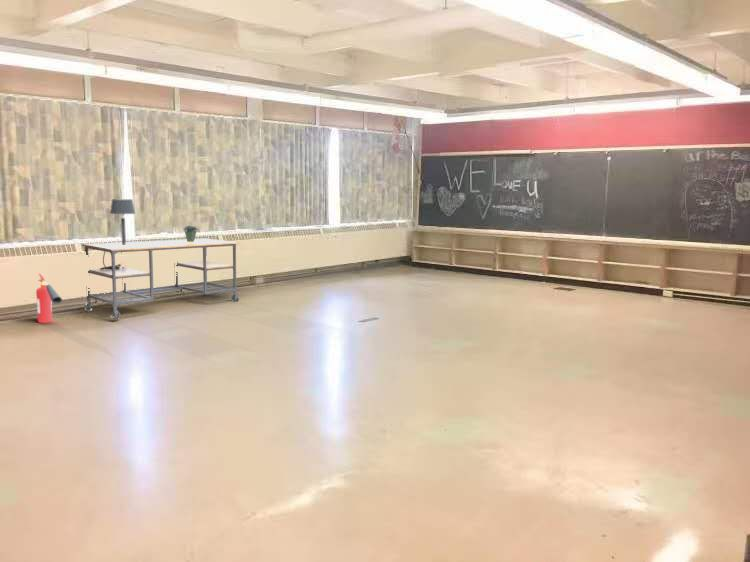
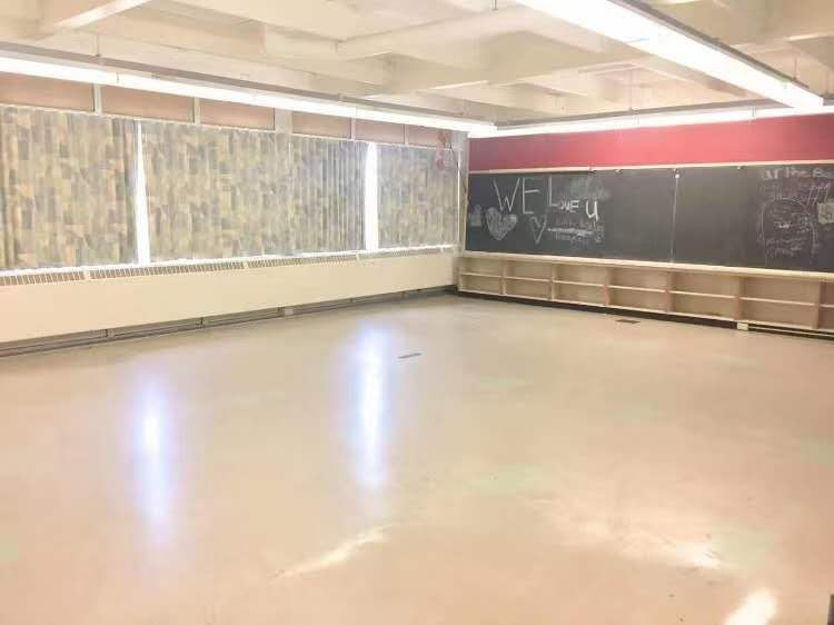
- desk [81,237,240,321]
- potted plant [180,212,199,242]
- table lamp [109,198,137,245]
- fire extinguisher [35,273,63,324]
